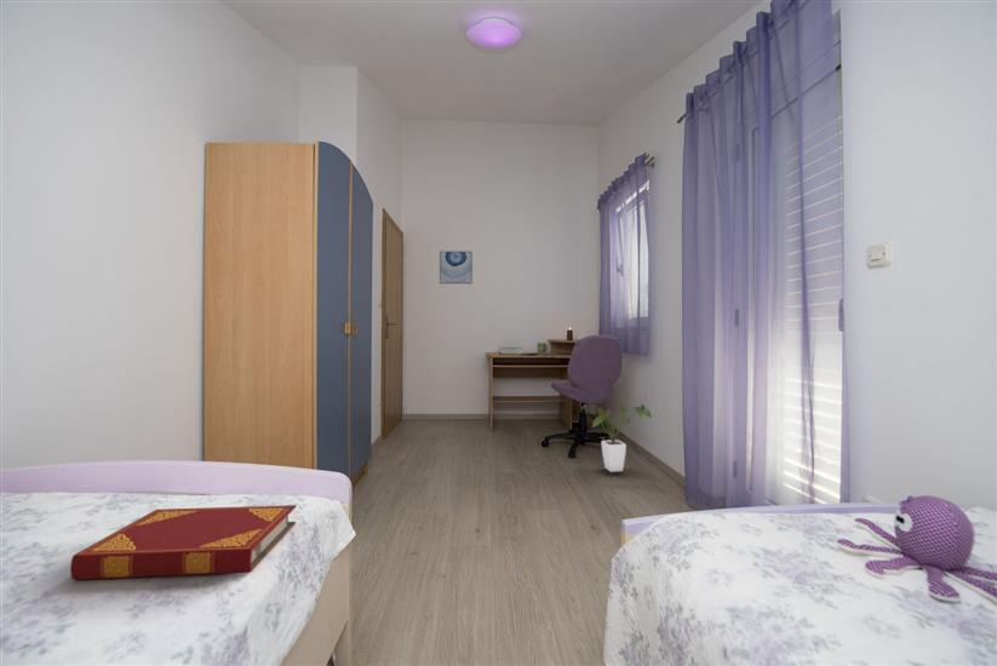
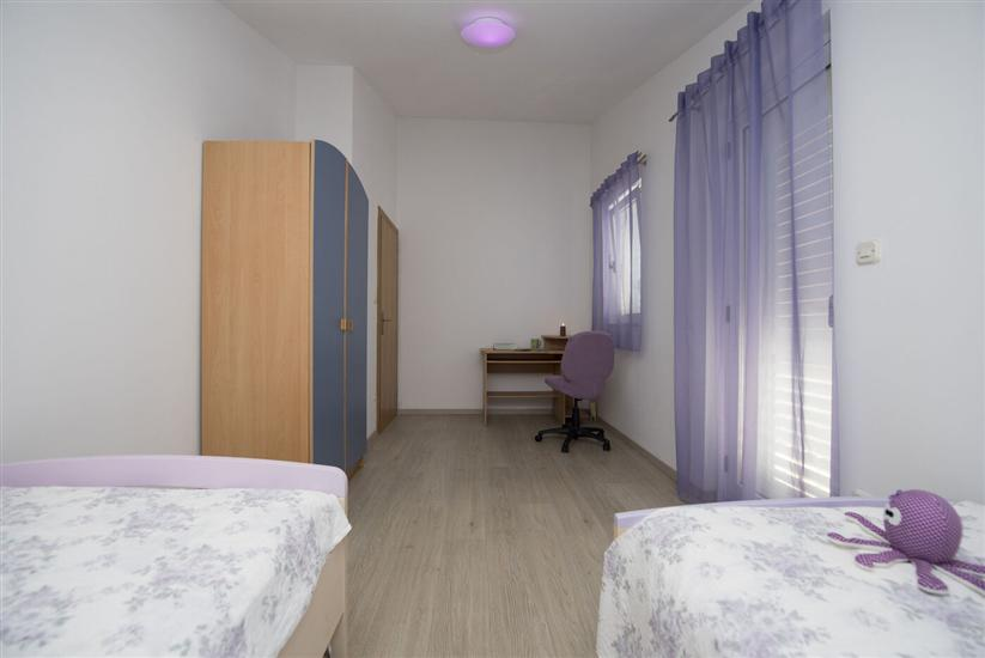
- house plant [580,400,652,473]
- hardback book [69,504,297,581]
- wall art [439,251,474,285]
